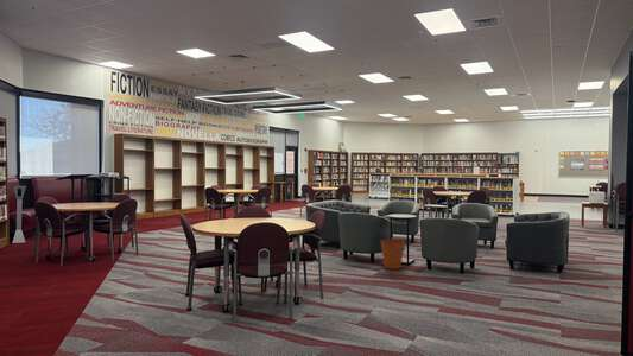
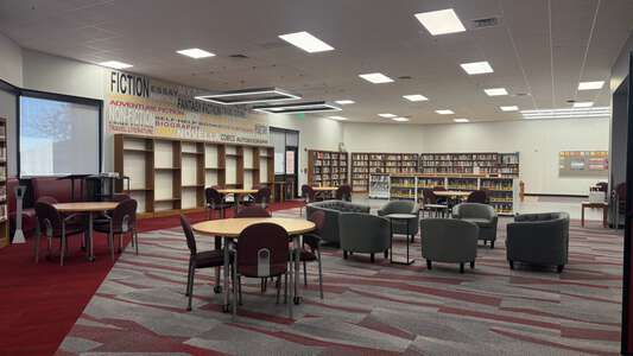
- bucket [379,239,406,271]
